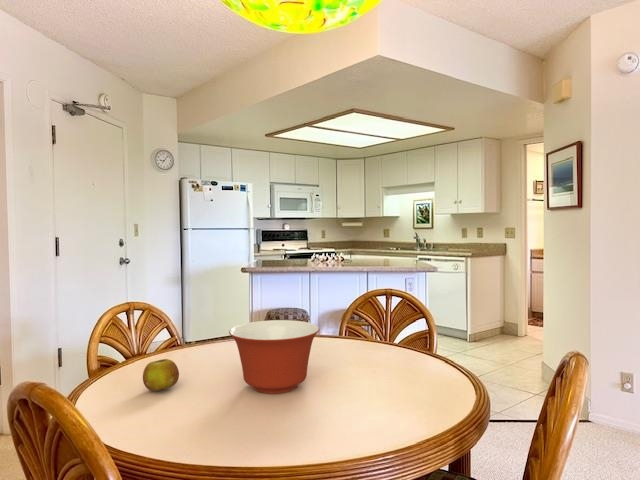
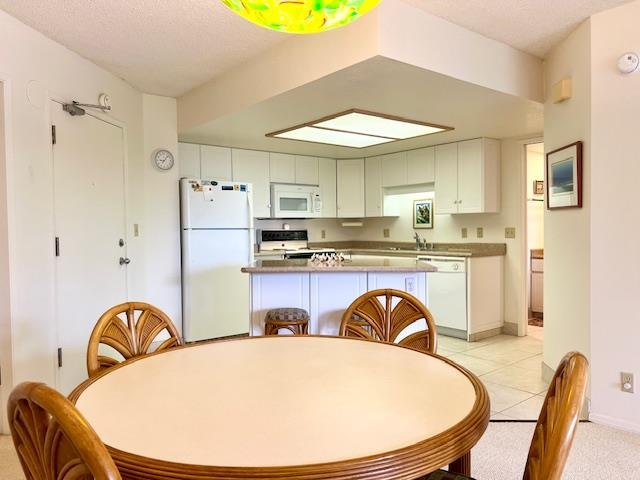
- mixing bowl [228,319,320,395]
- fruit [142,358,180,392]
